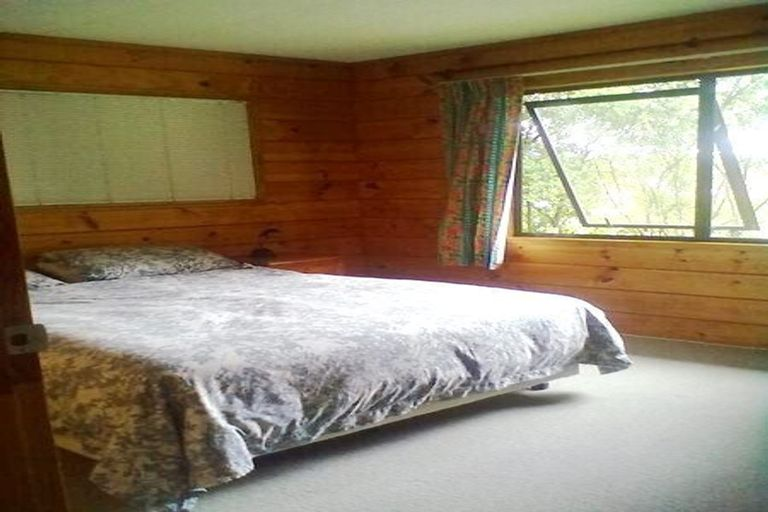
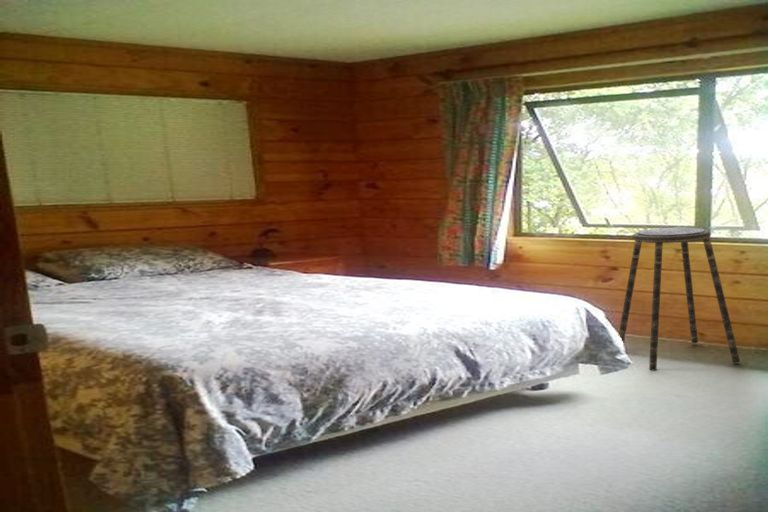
+ stool [618,227,741,372]
